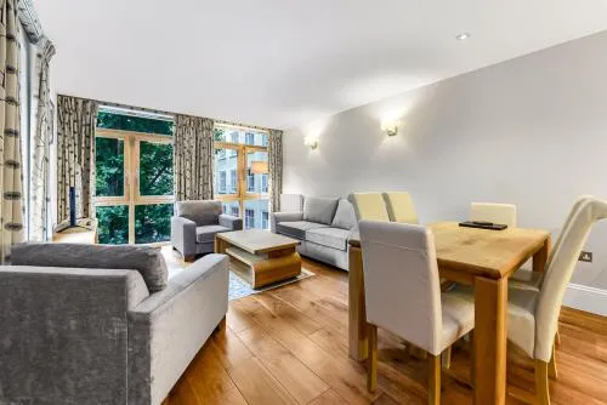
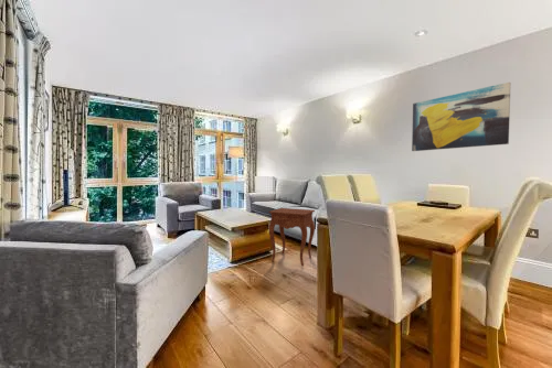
+ wall art [411,82,512,152]
+ side table [267,207,316,268]
